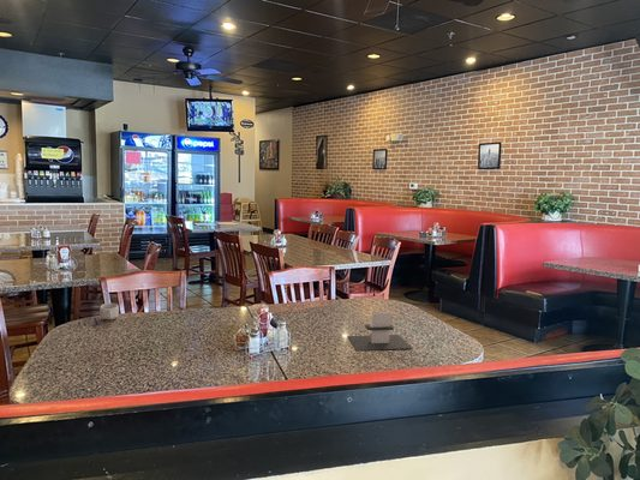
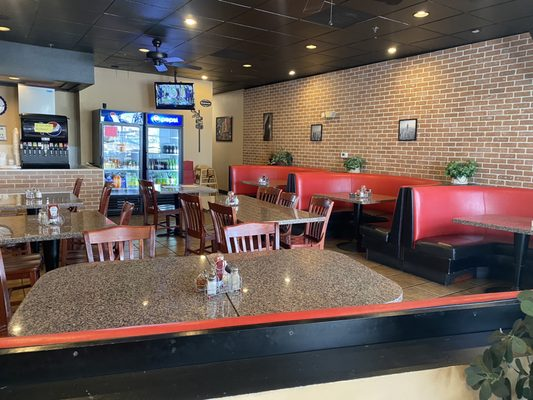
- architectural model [346,310,413,352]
- mug [94,302,120,326]
